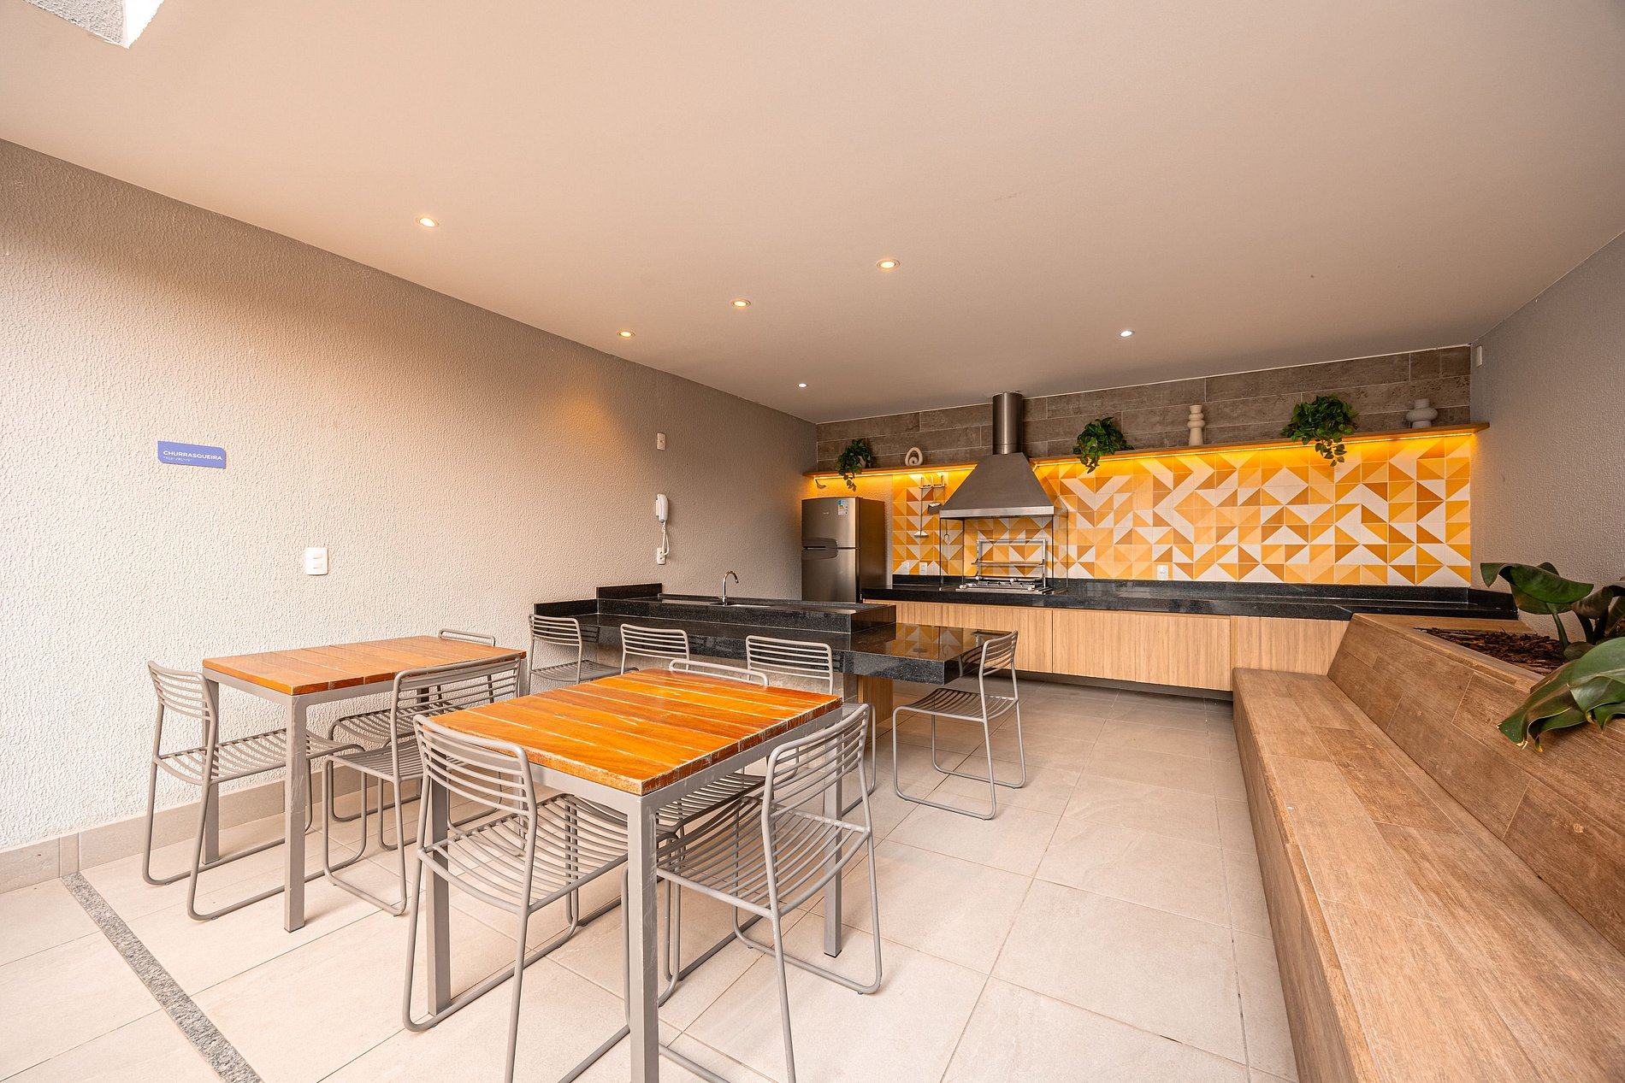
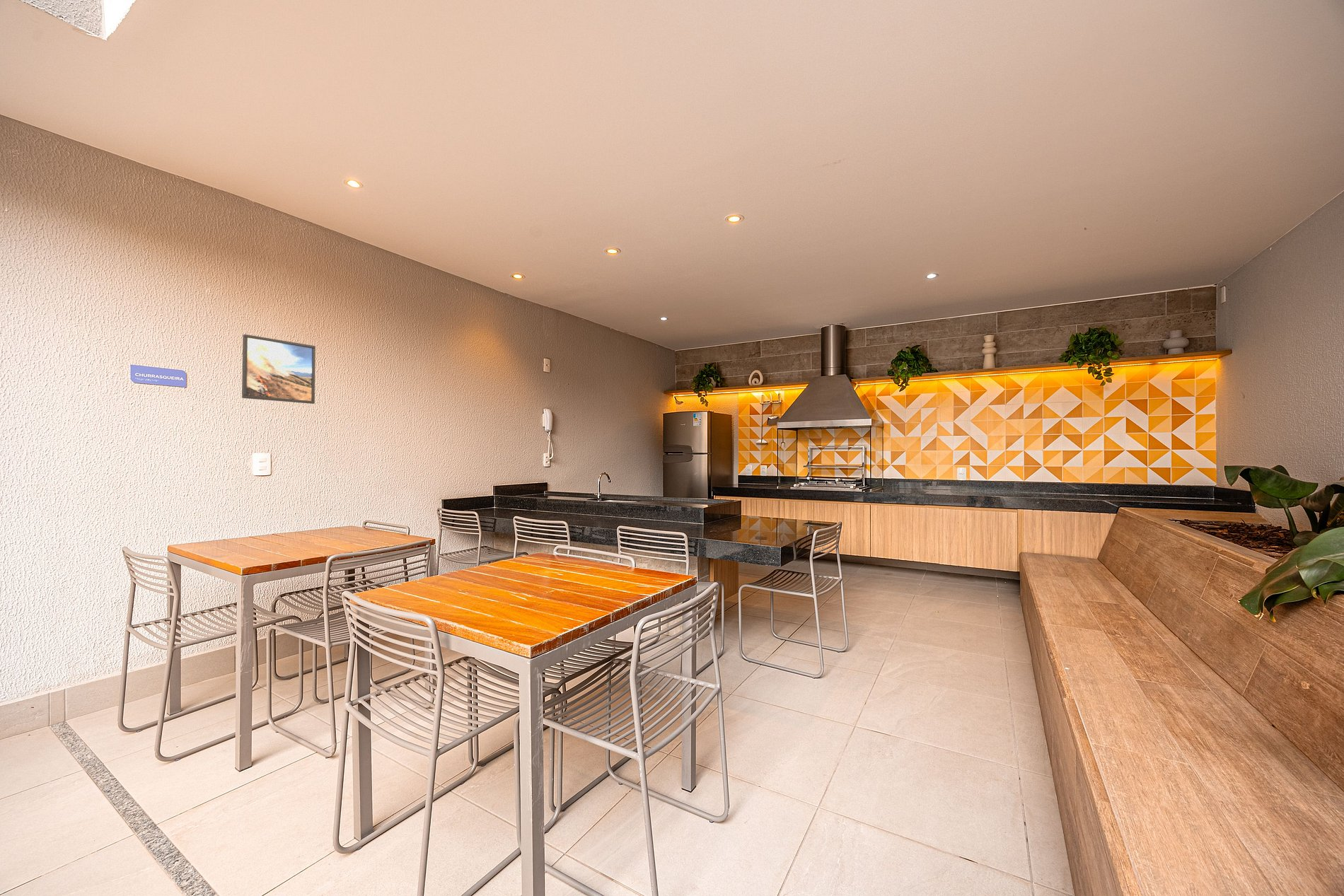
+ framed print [241,334,316,405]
